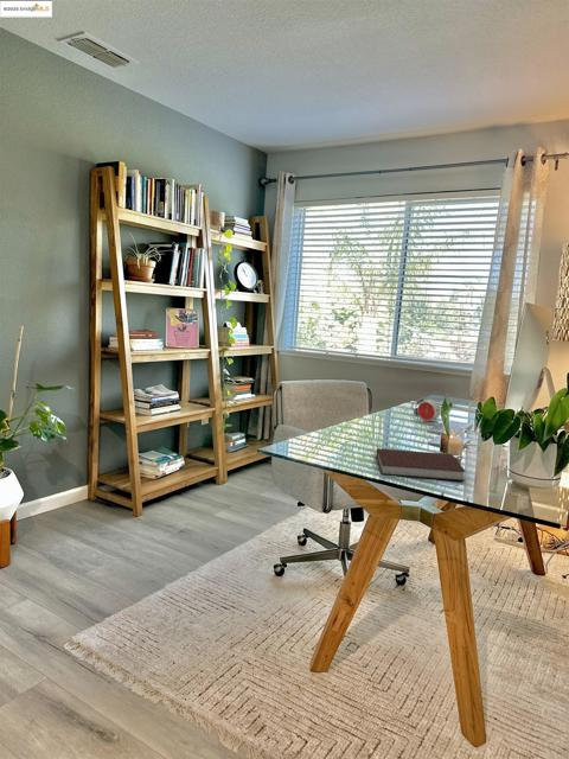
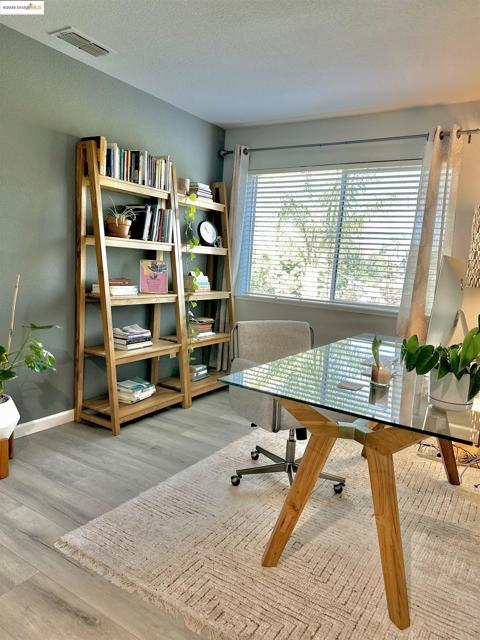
- notebook [376,447,467,483]
- alarm clock [410,396,442,423]
